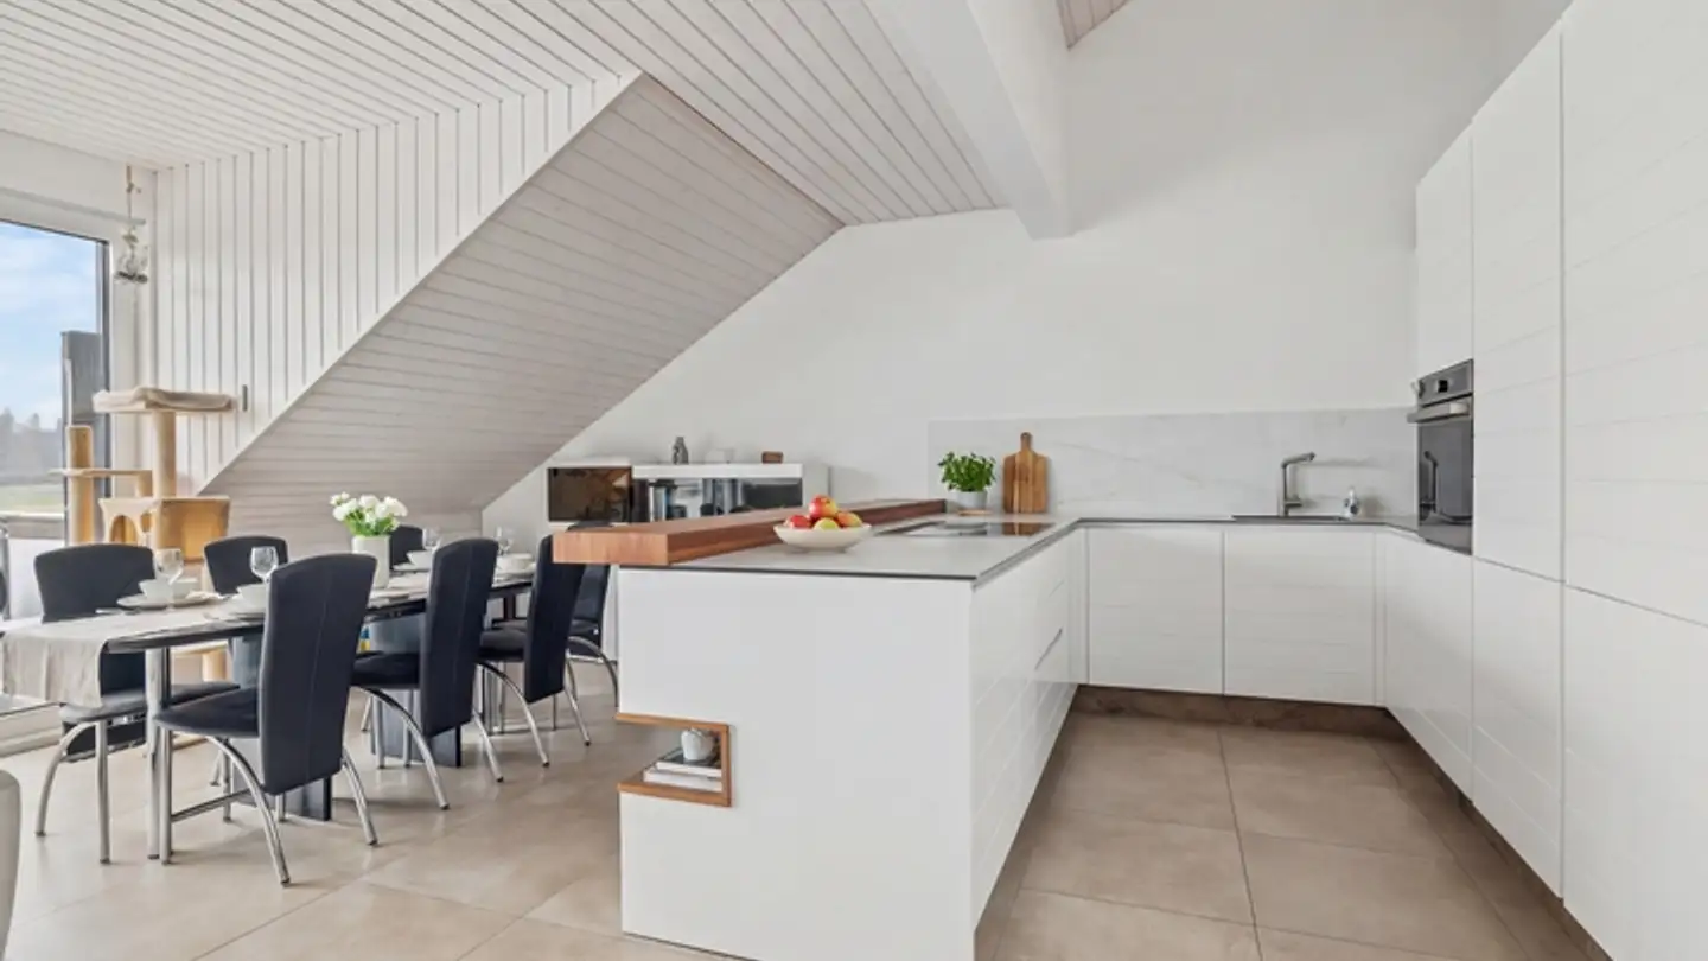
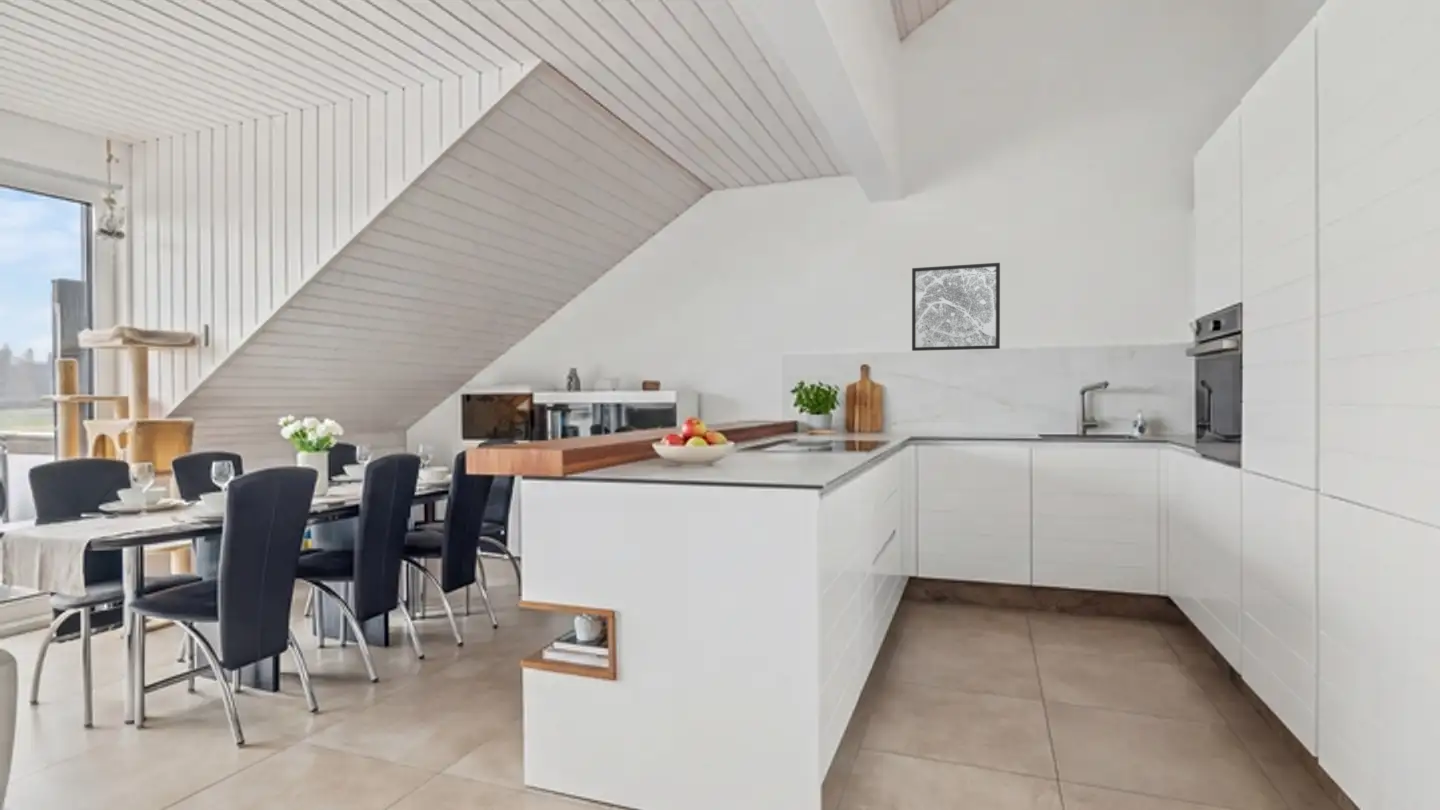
+ wall art [911,262,1001,352]
